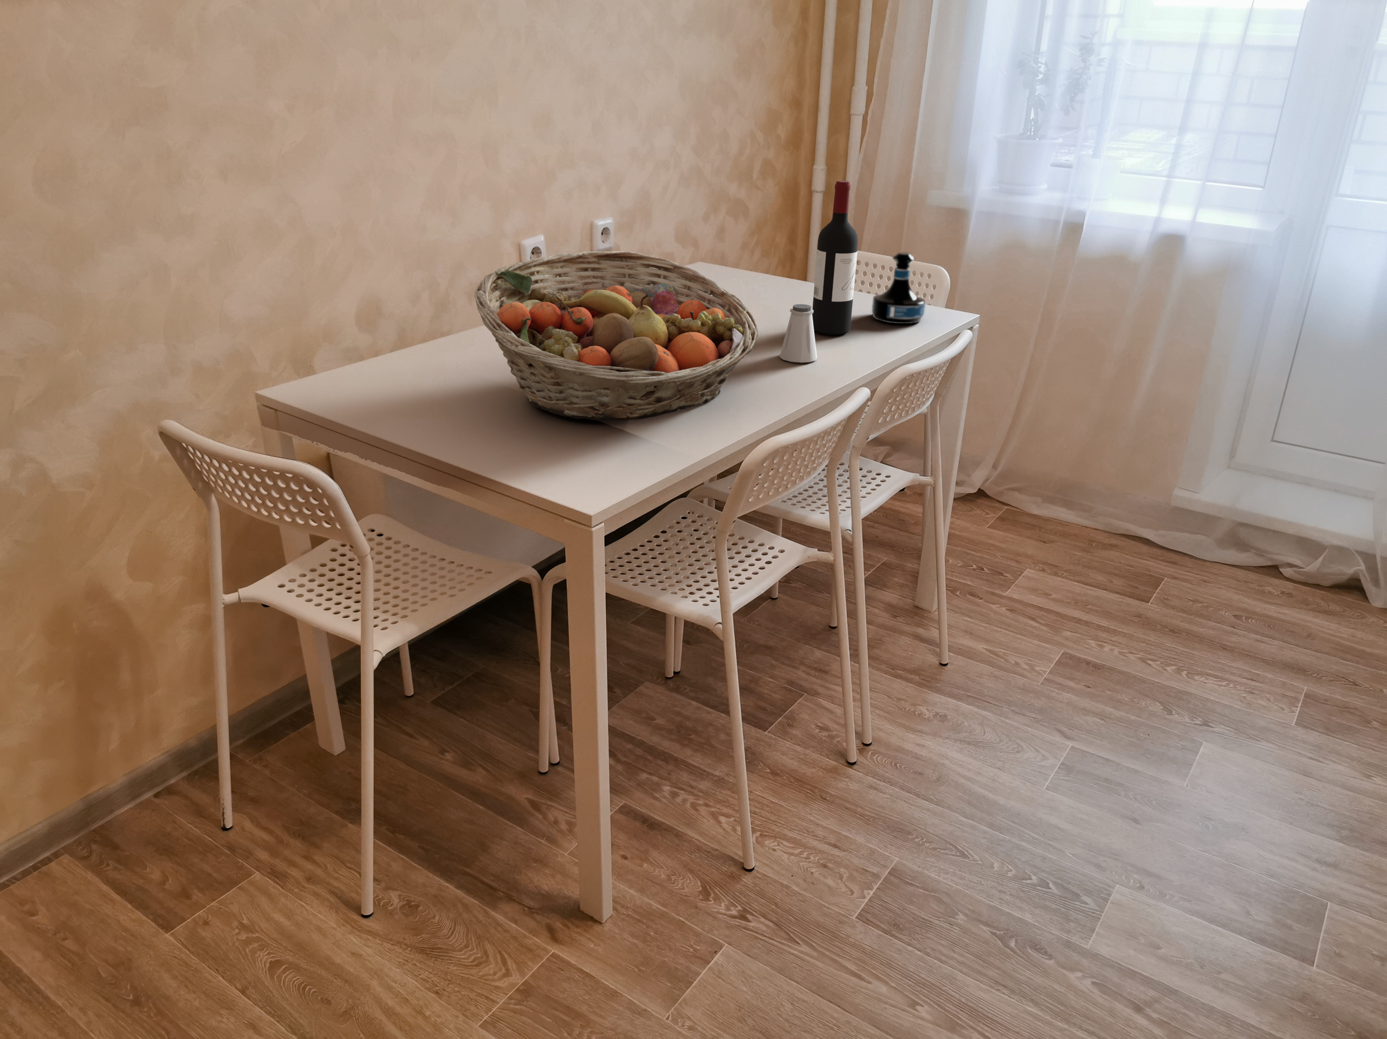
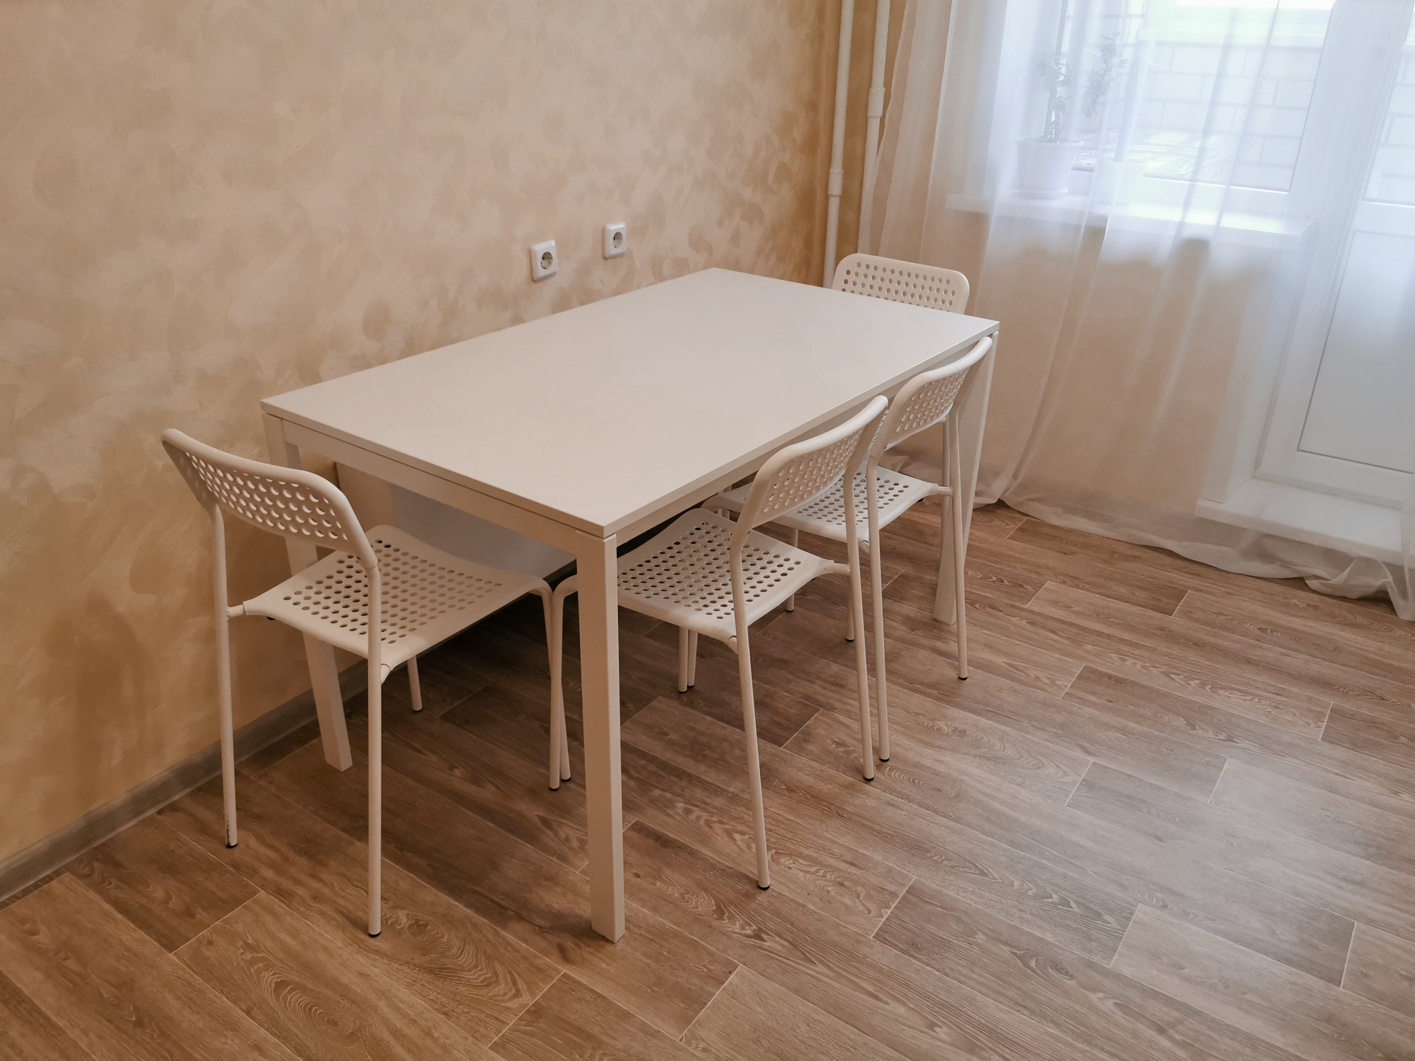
- tequila bottle [872,252,926,324]
- saltshaker [779,303,818,363]
- fruit basket [474,251,759,421]
- wine bottle [813,180,858,335]
